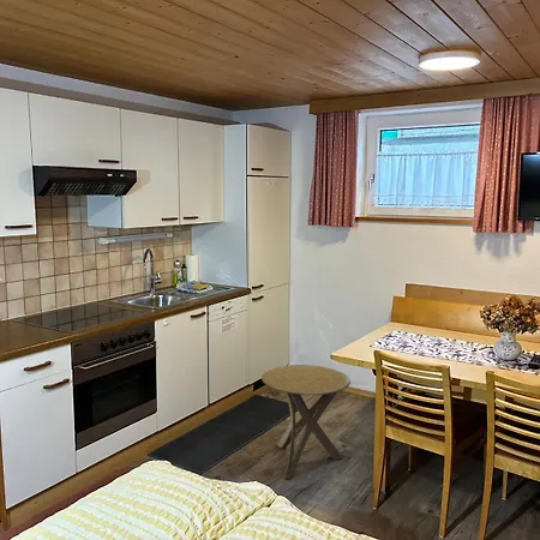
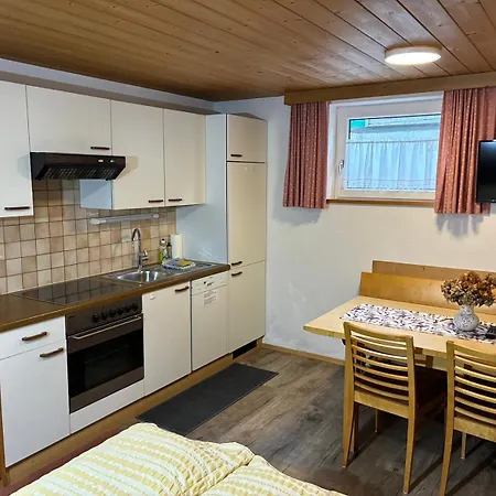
- side table [260,364,352,480]
